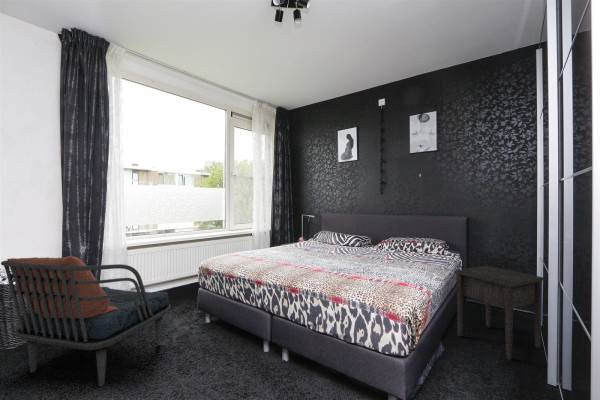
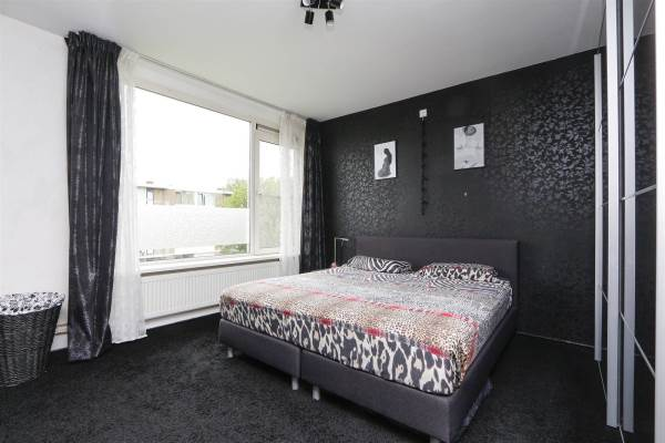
- nightstand [453,264,546,361]
- armchair [0,255,172,387]
